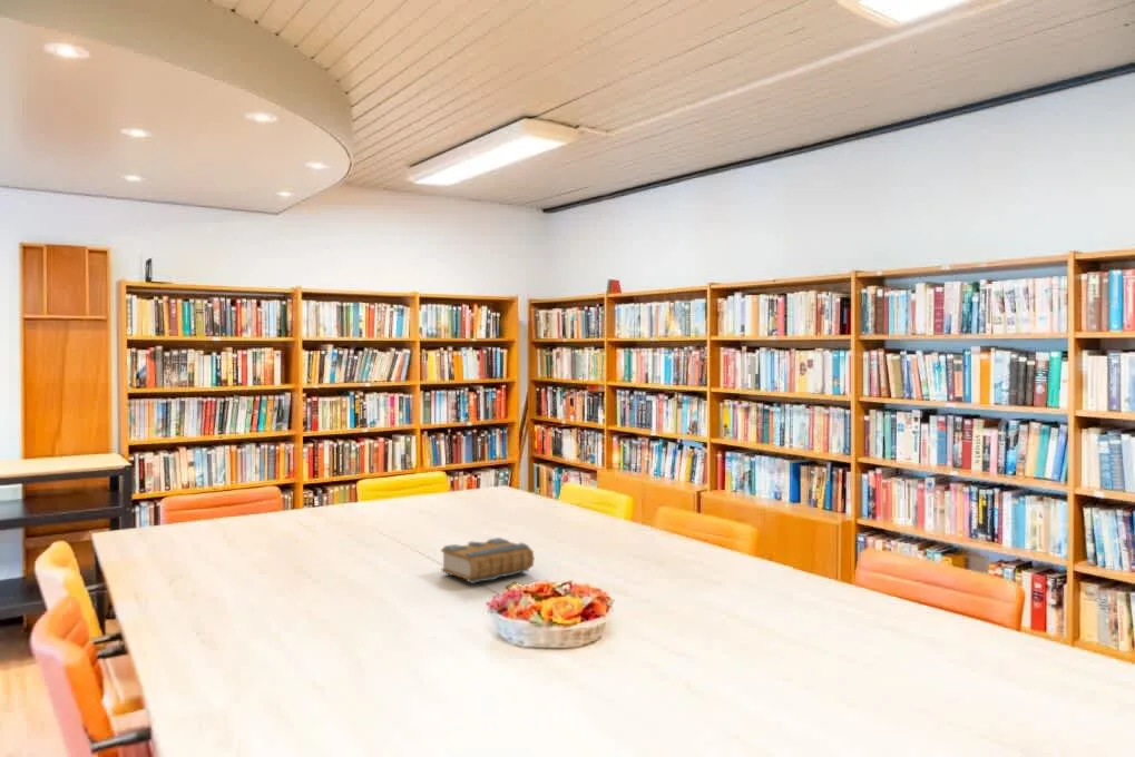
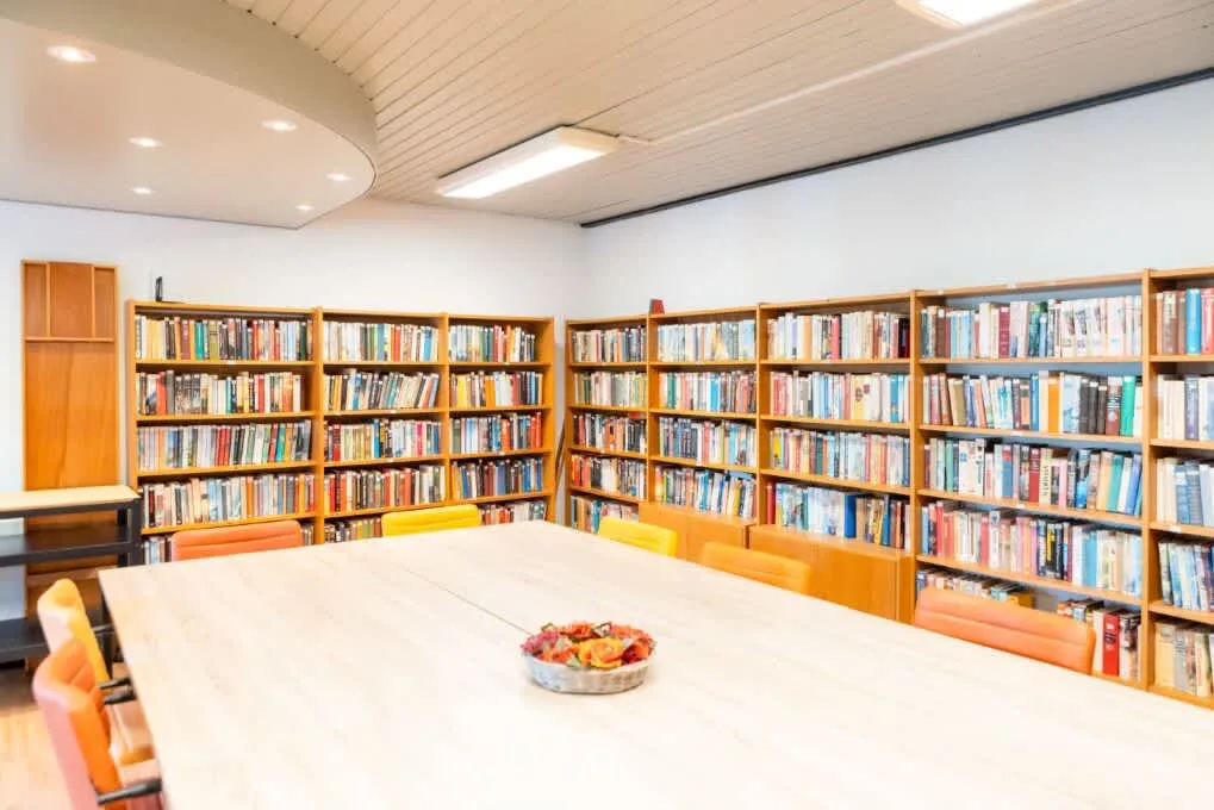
- book [440,537,535,584]
